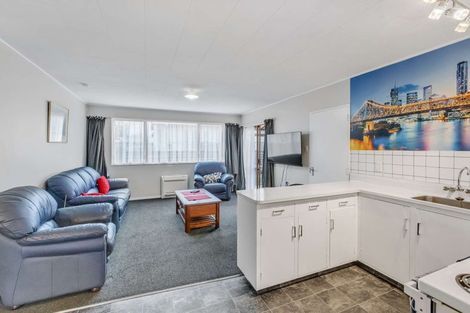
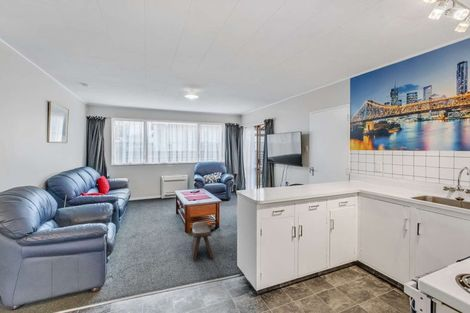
+ stool [190,221,214,262]
